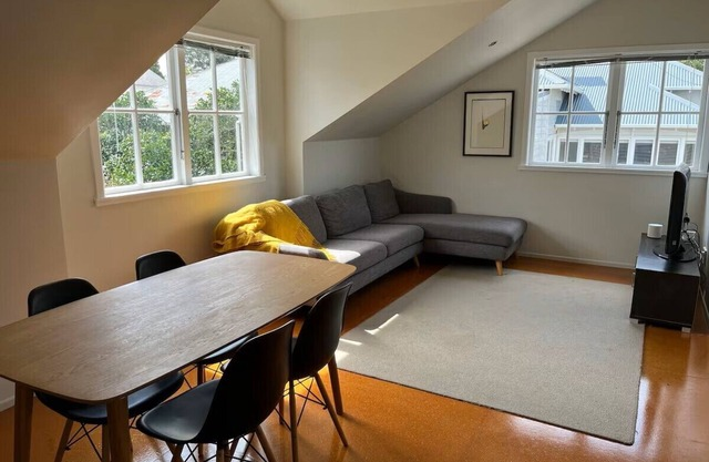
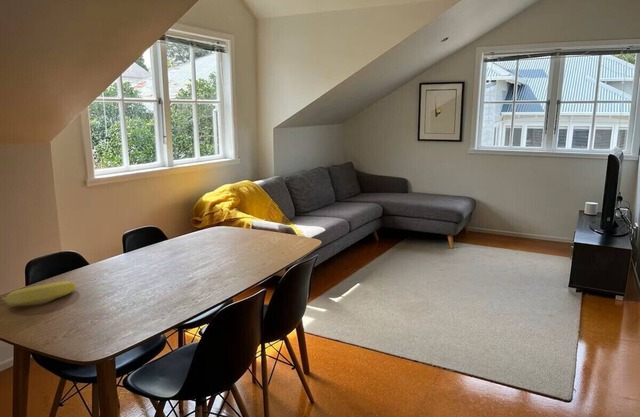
+ banana [0,280,77,306]
